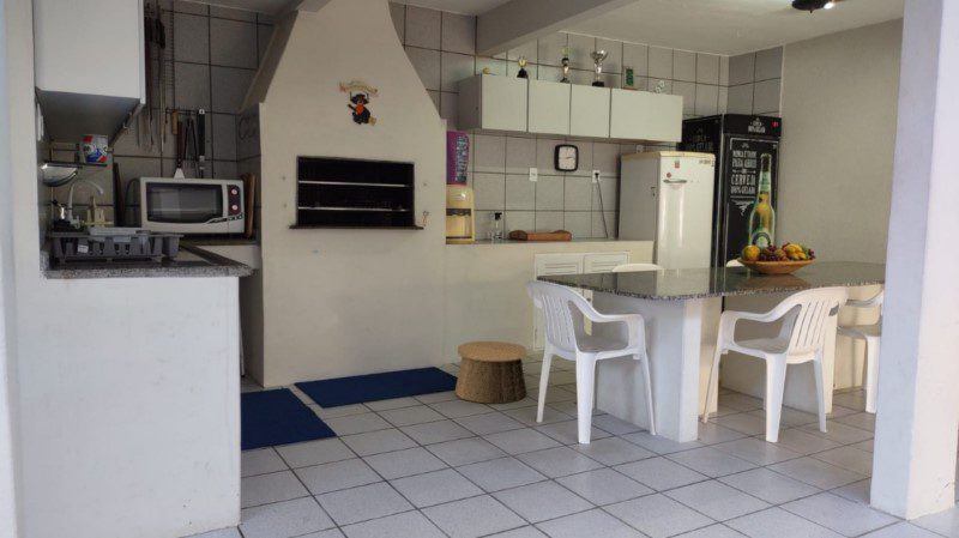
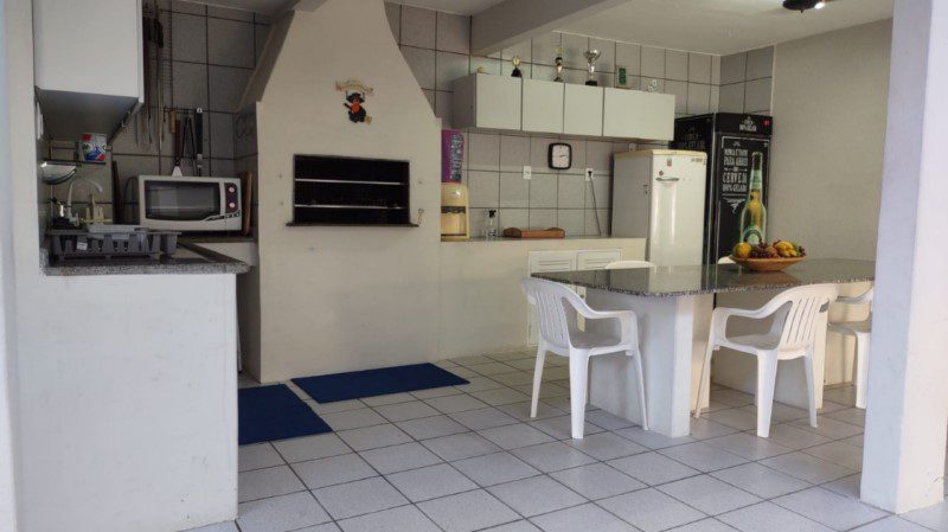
- basket [454,340,527,405]
